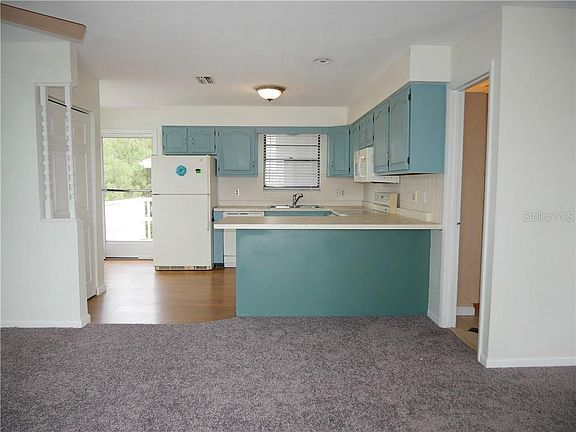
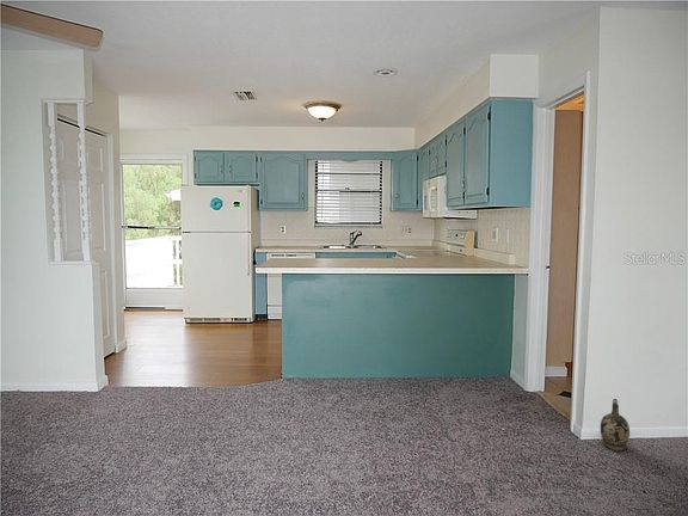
+ ceramic jug [600,398,631,452]
